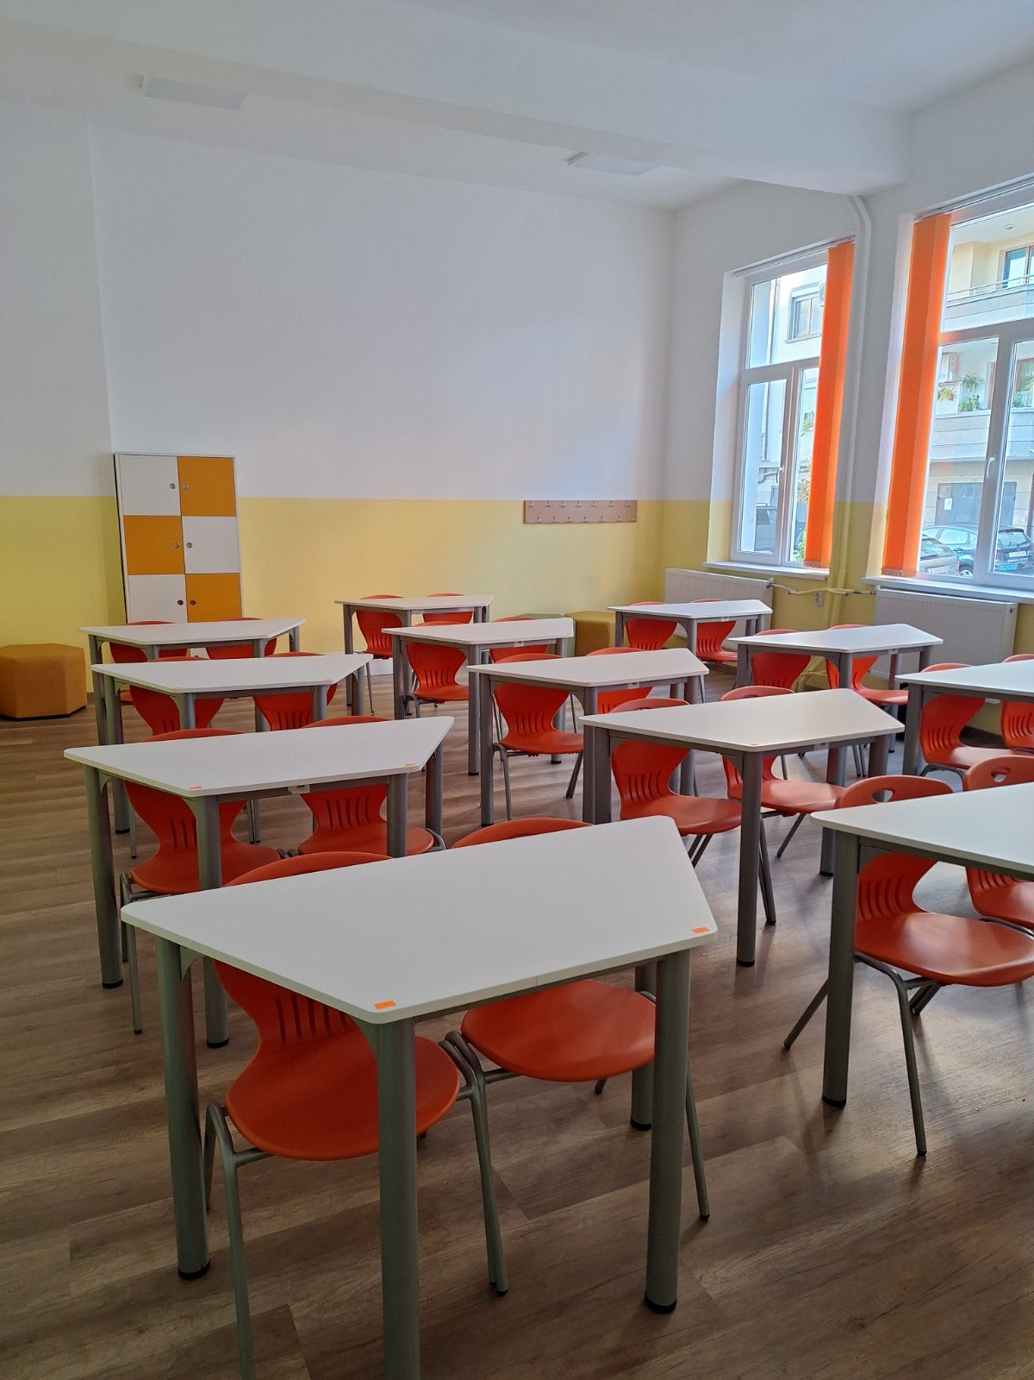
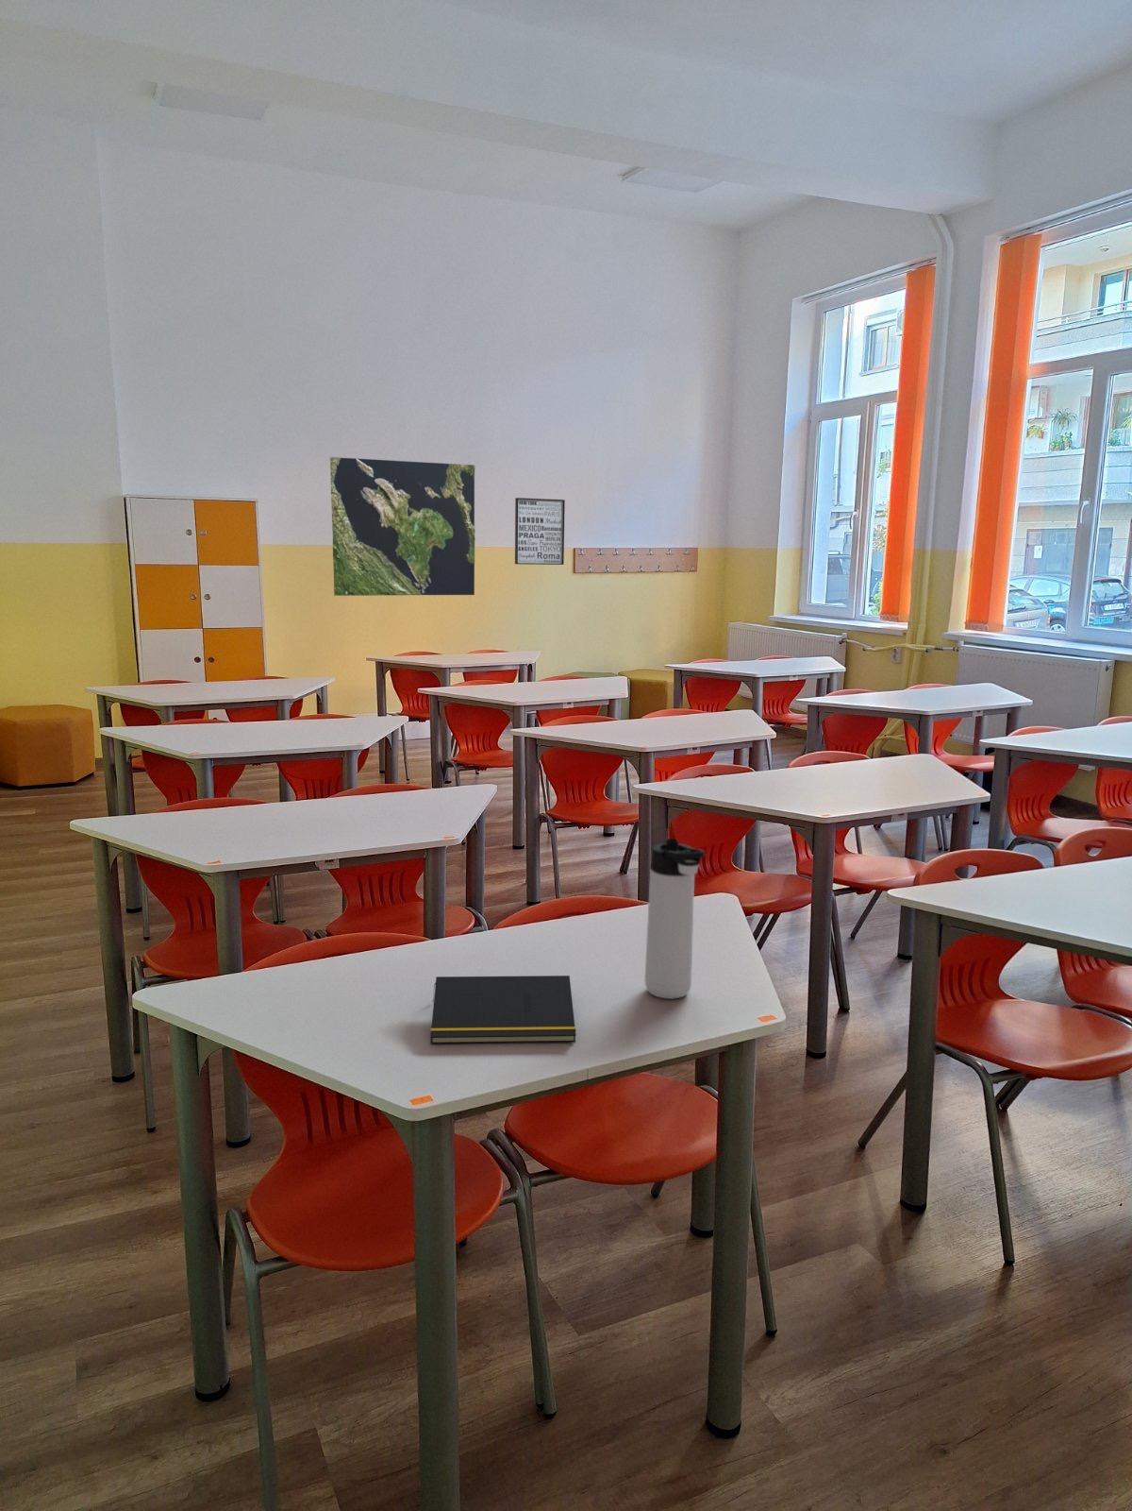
+ world map [329,456,476,597]
+ thermos bottle [644,838,705,1001]
+ notepad [429,974,577,1046]
+ wall art [514,497,566,565]
